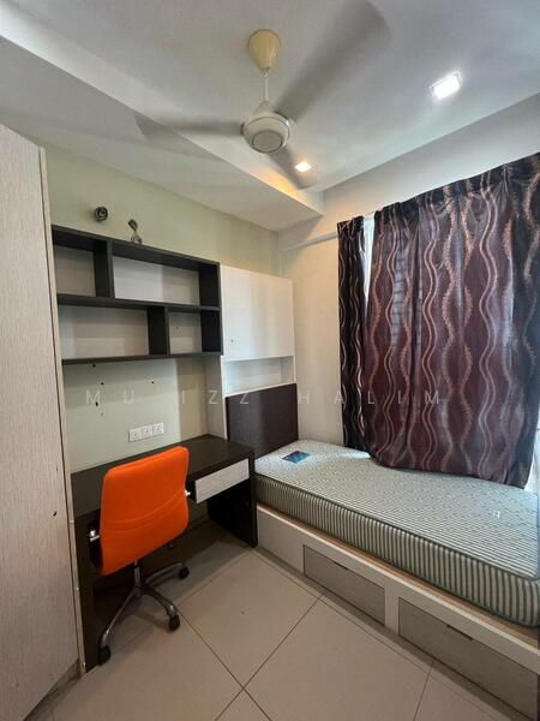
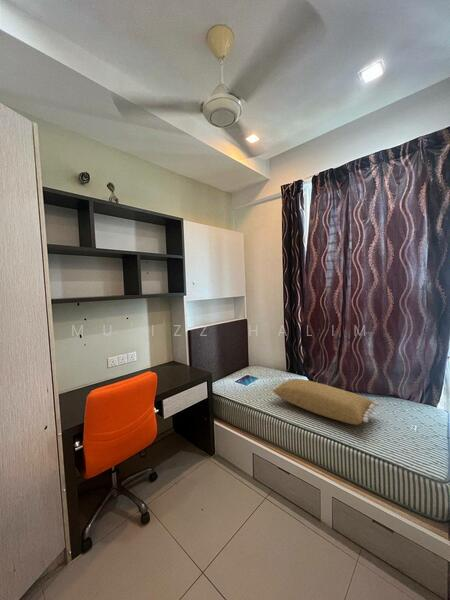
+ pillow [271,377,380,426]
